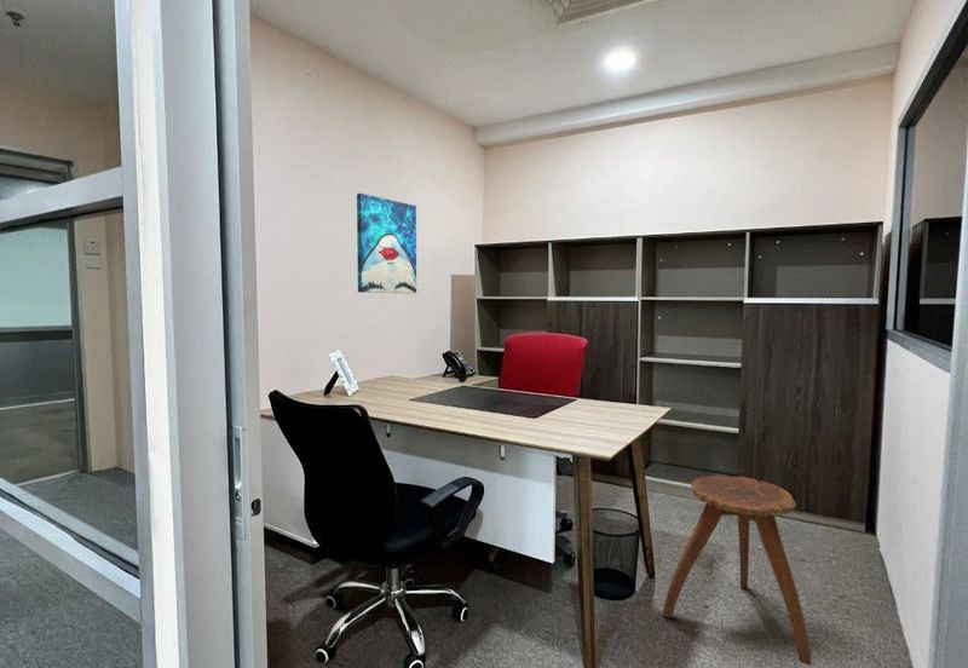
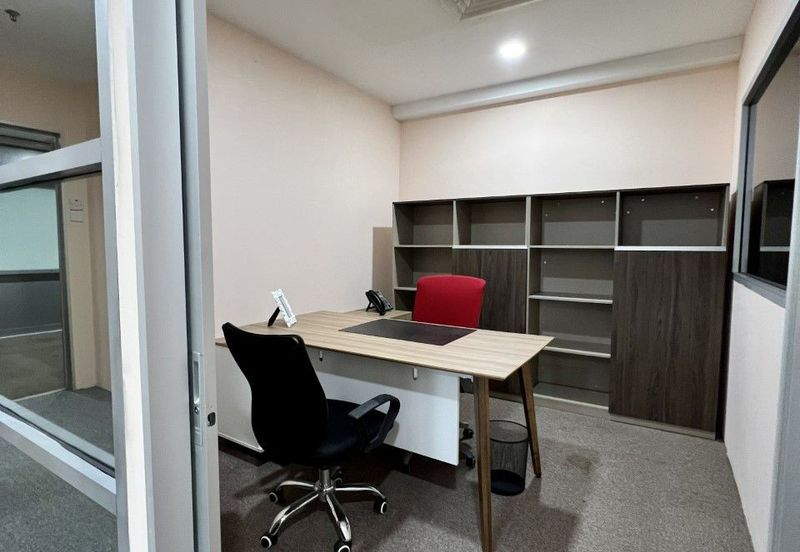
- stool [662,474,813,667]
- wall art [356,192,417,295]
